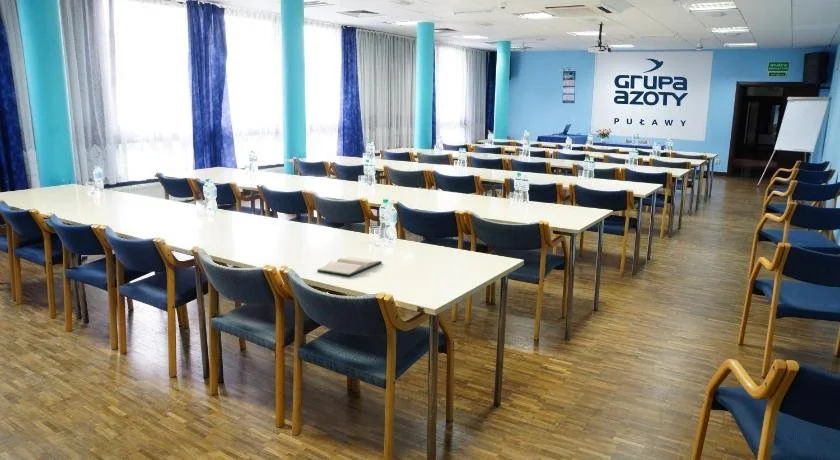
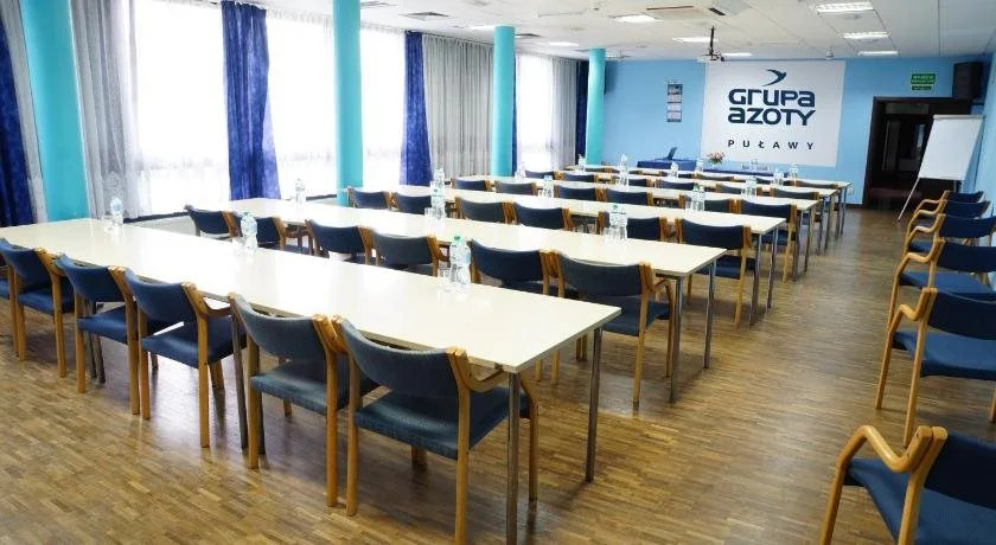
- hardback book [316,256,383,277]
